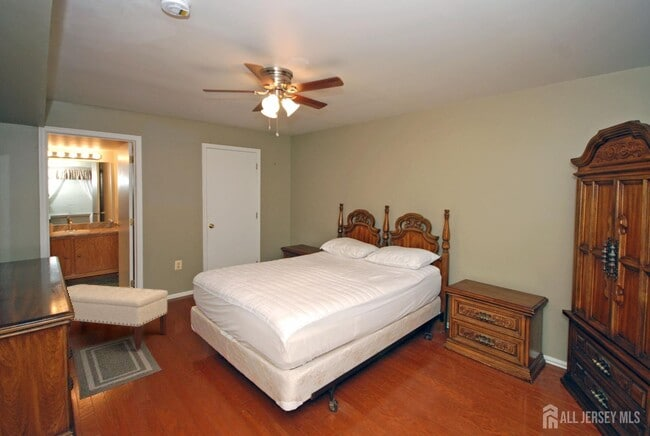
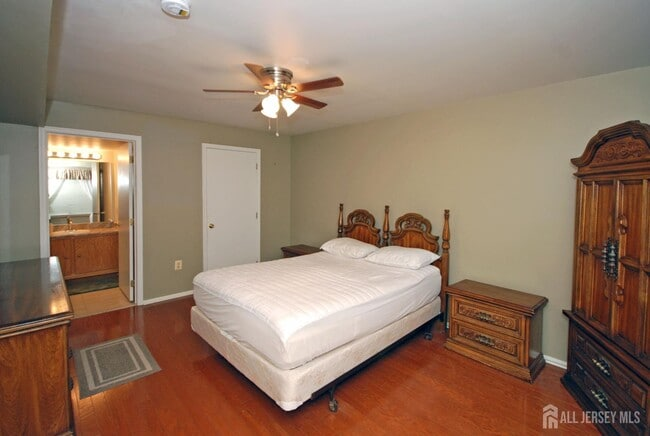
- bench [66,283,169,351]
